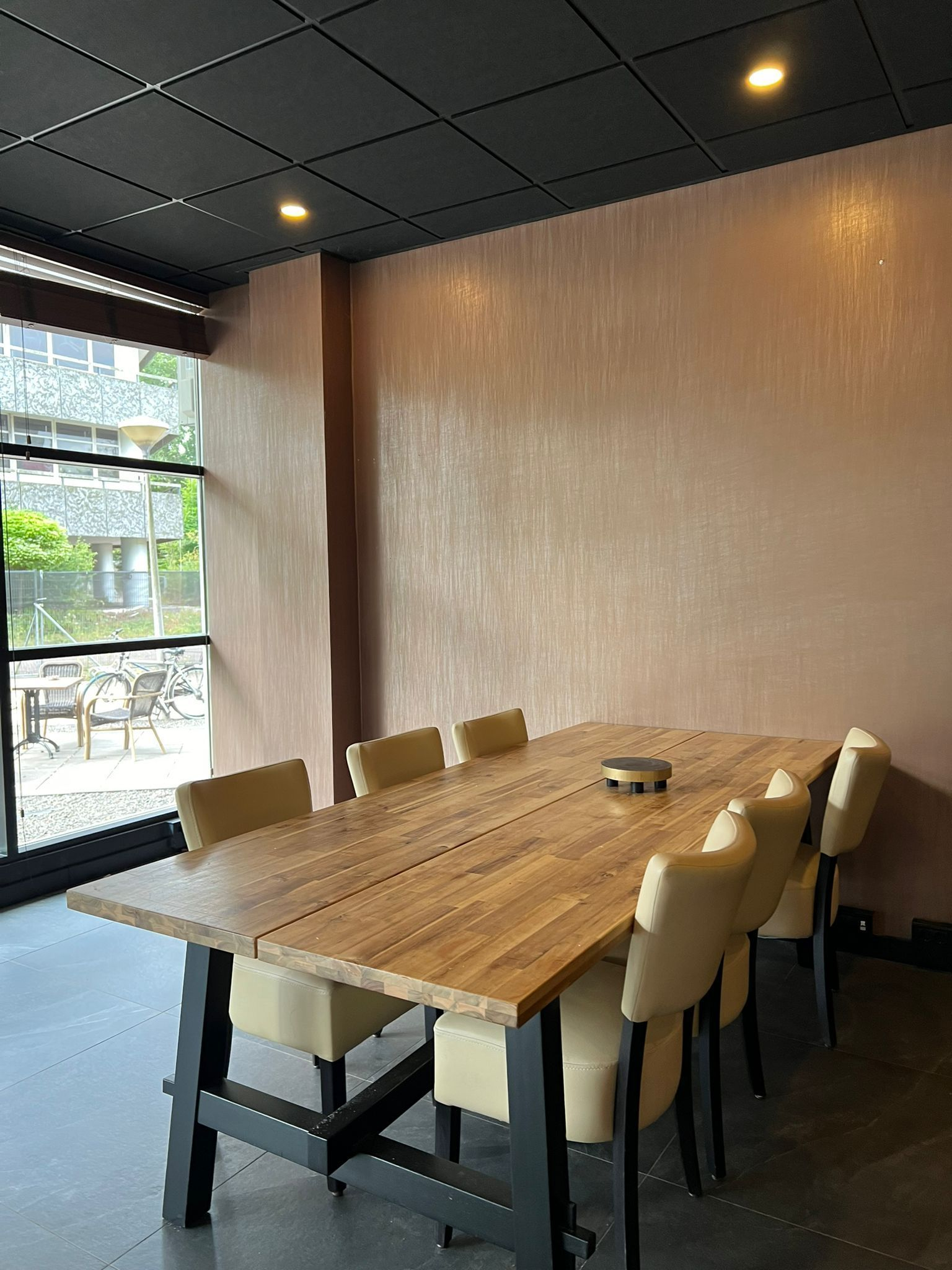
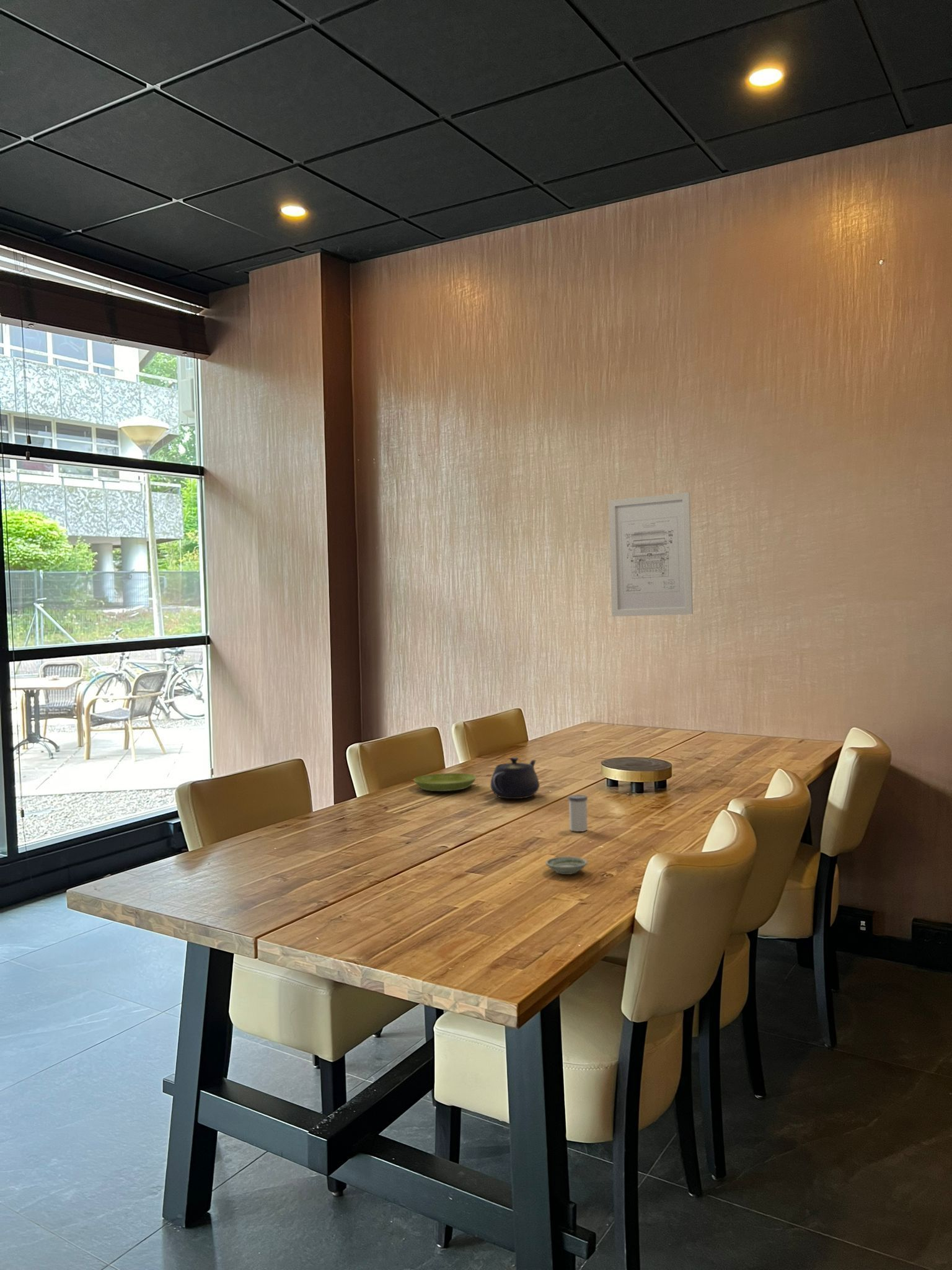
+ teapot [490,757,540,799]
+ wall art [608,492,694,617]
+ salt shaker [567,794,588,832]
+ saucer [413,773,477,792]
+ saucer [545,856,588,875]
